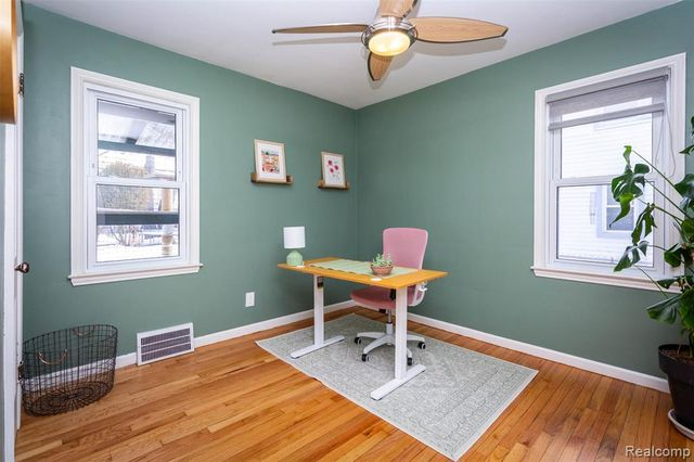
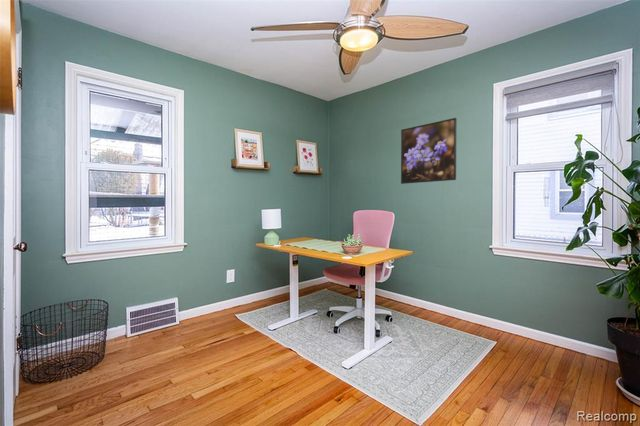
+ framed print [400,117,458,185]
